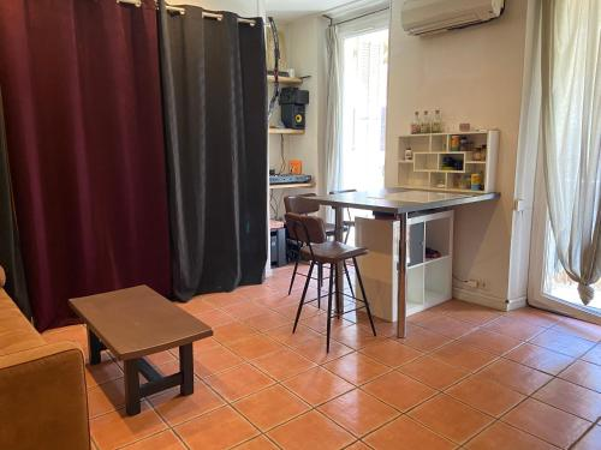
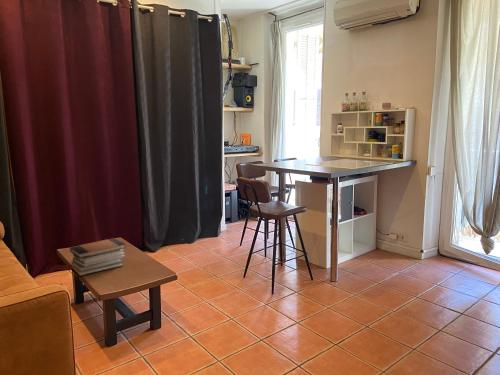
+ book stack [69,237,126,277]
